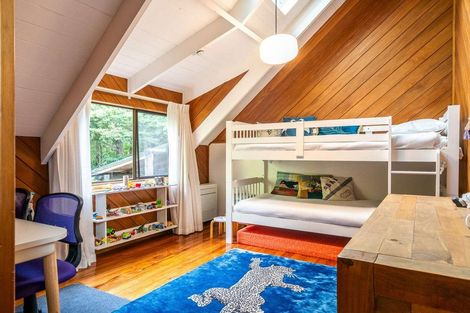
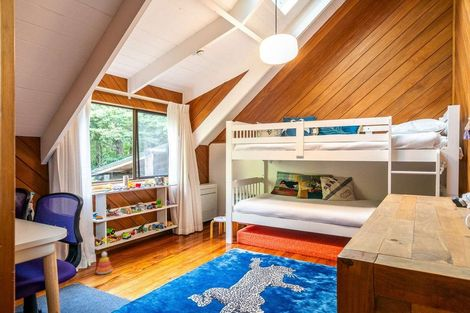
+ stacking toy [95,251,113,275]
